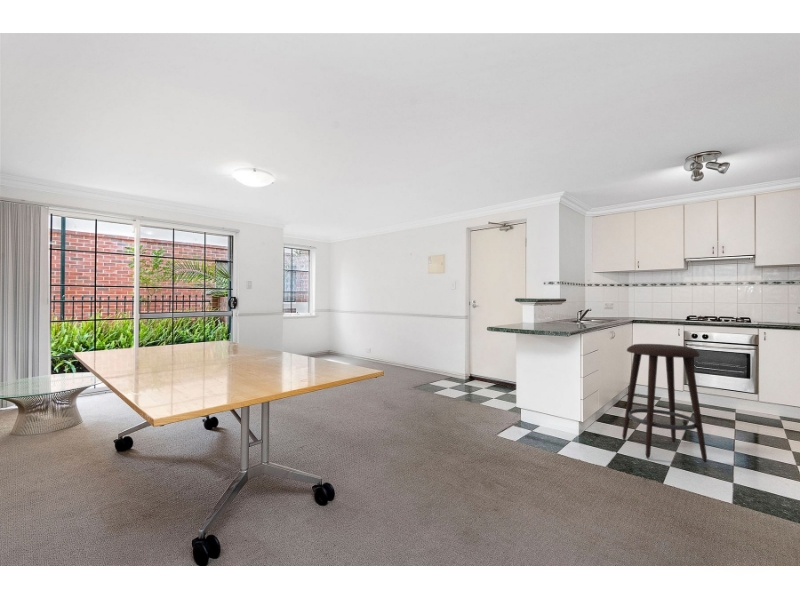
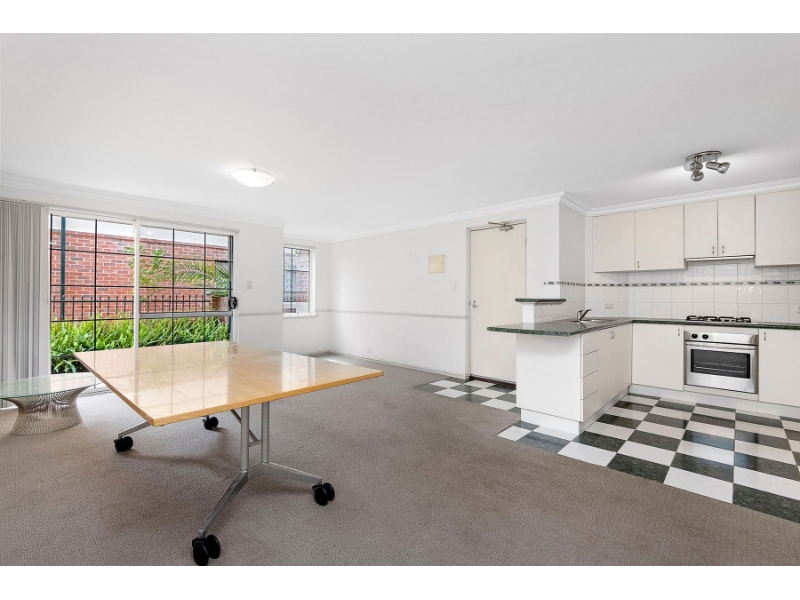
- stool [621,343,708,463]
